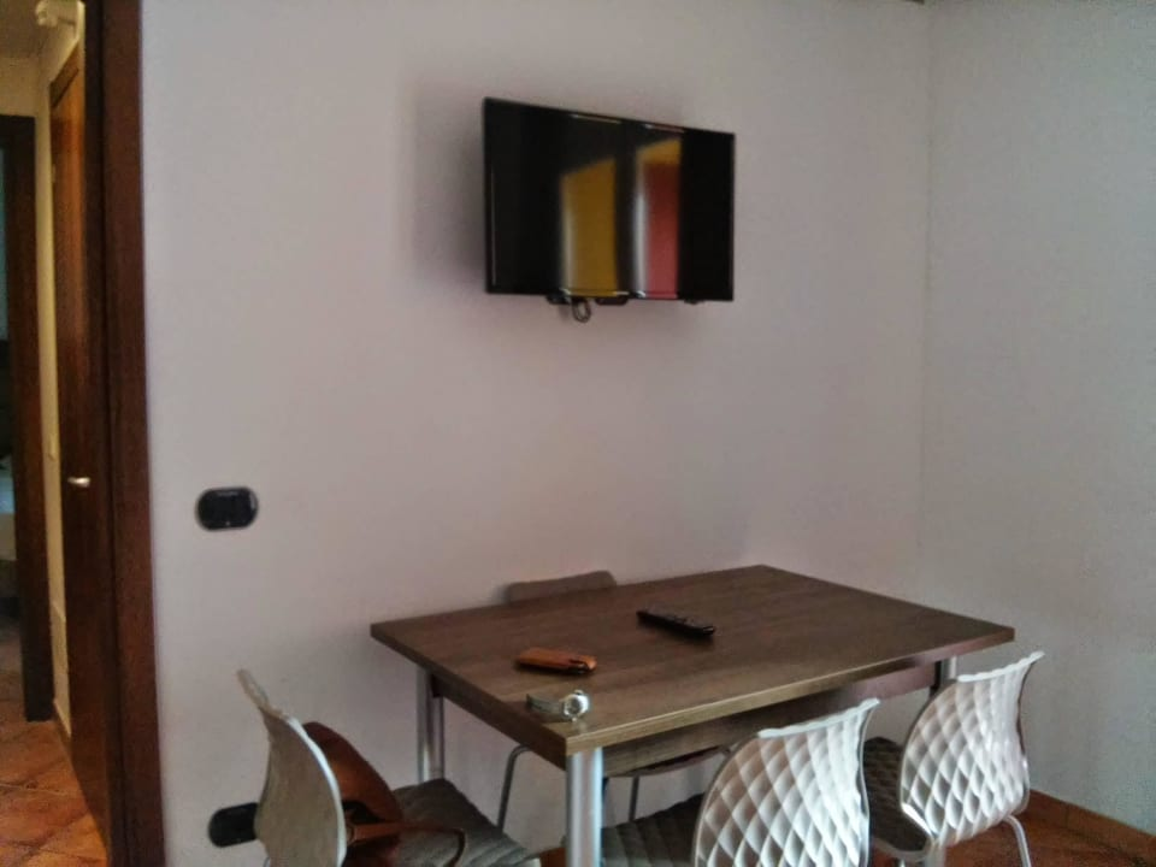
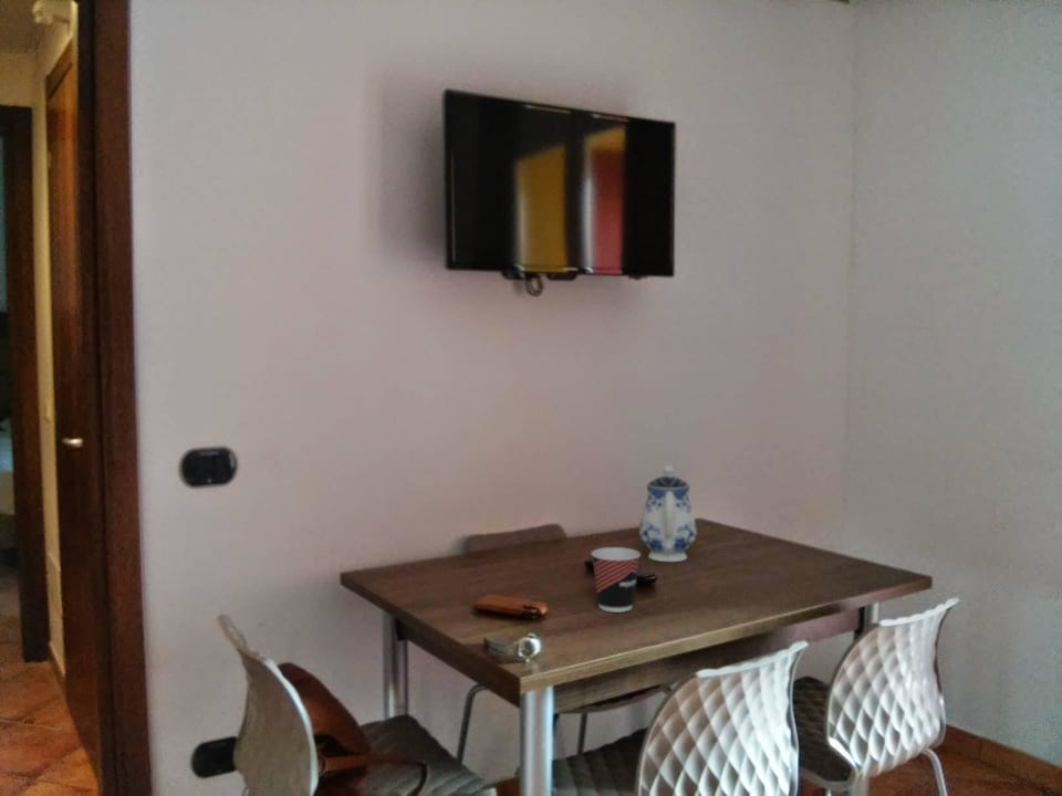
+ cup [590,546,642,614]
+ teapot [638,463,698,563]
